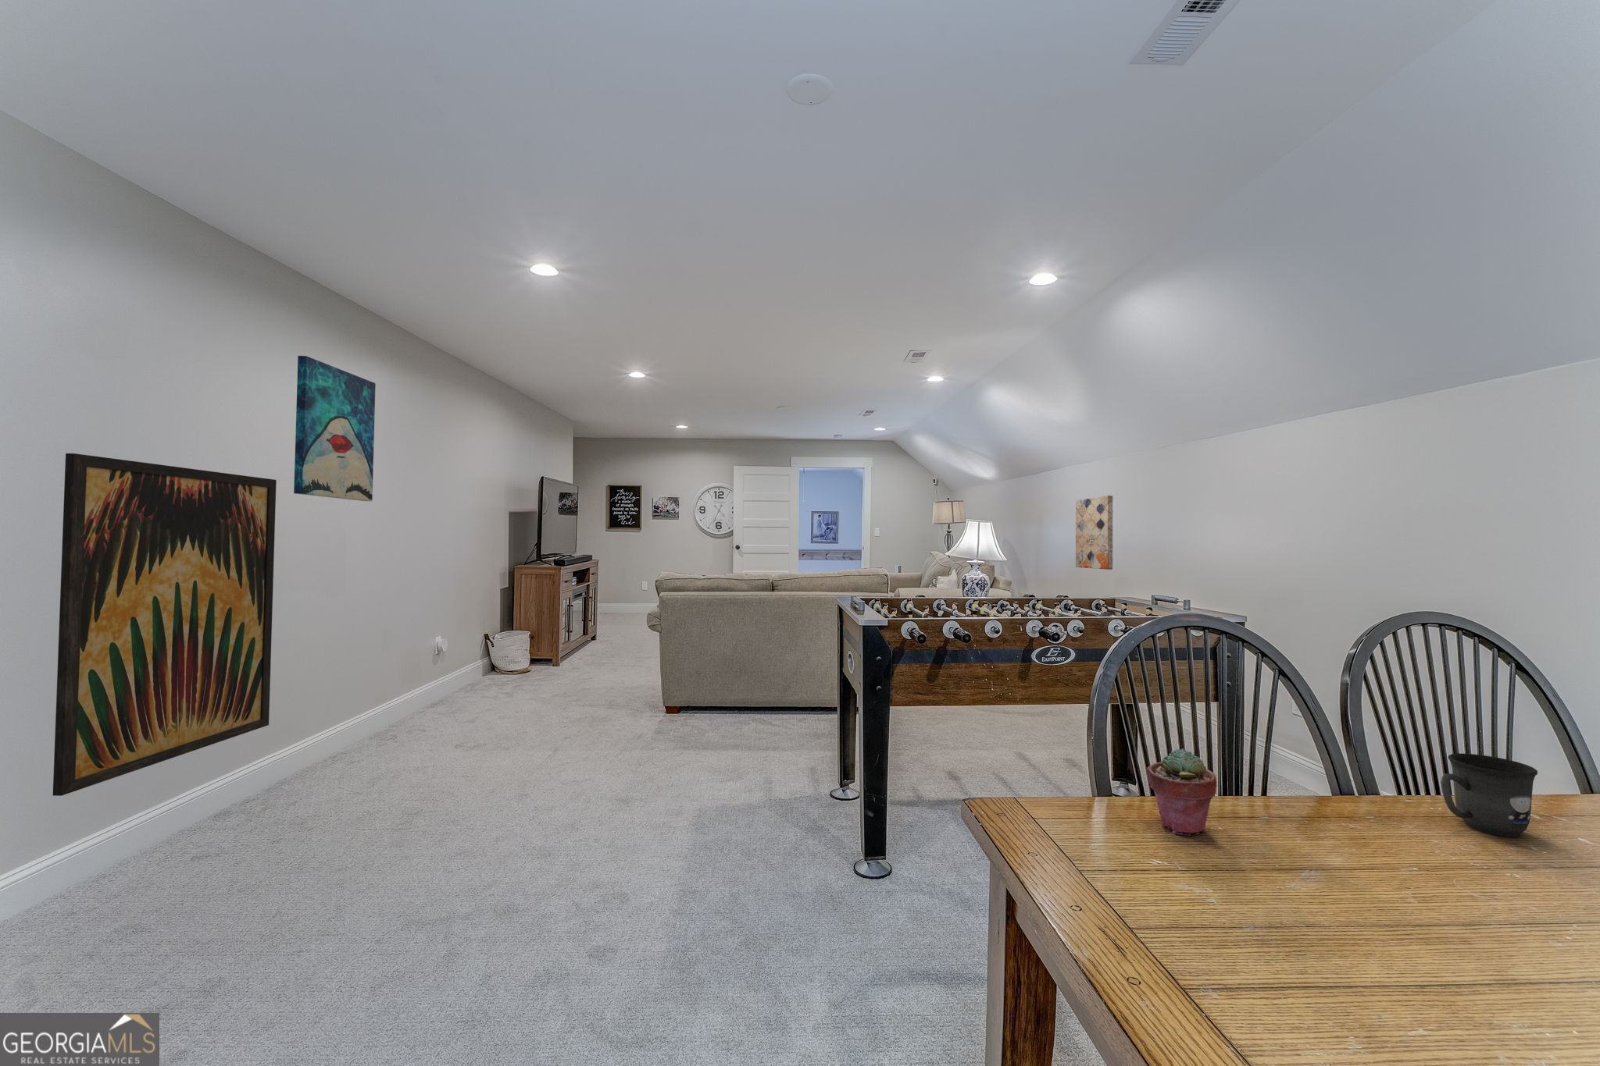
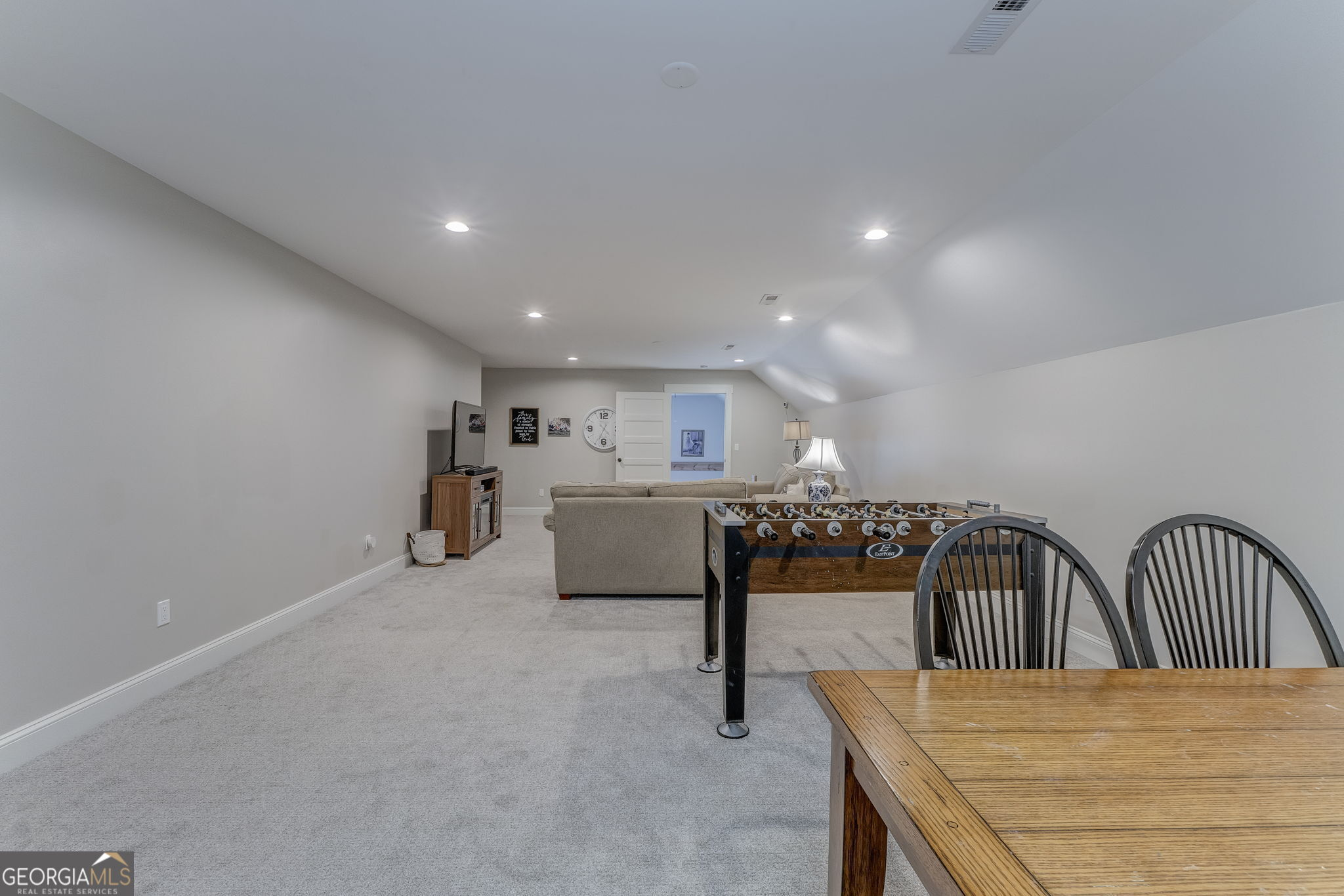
- mug [1439,752,1538,838]
- wall art [1075,495,1114,570]
- wall art [52,452,277,797]
- wall art [293,355,376,502]
- potted succulent [1146,747,1217,836]
